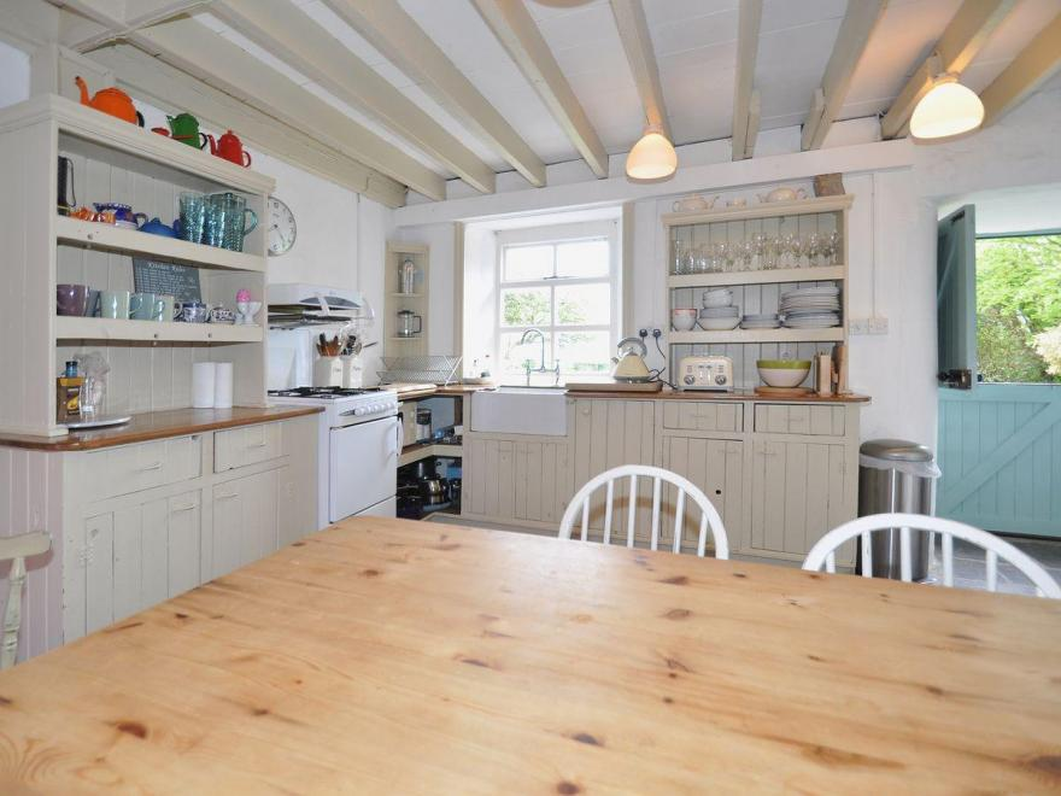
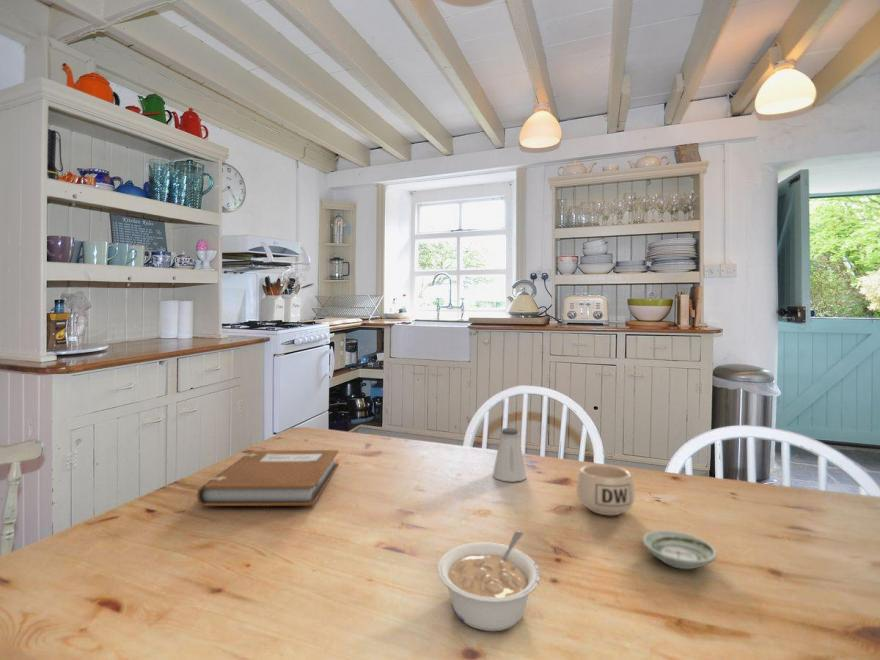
+ legume [437,530,541,632]
+ saucer [642,529,718,570]
+ saltshaker [492,427,527,483]
+ notebook [196,449,339,507]
+ mug [576,463,635,516]
